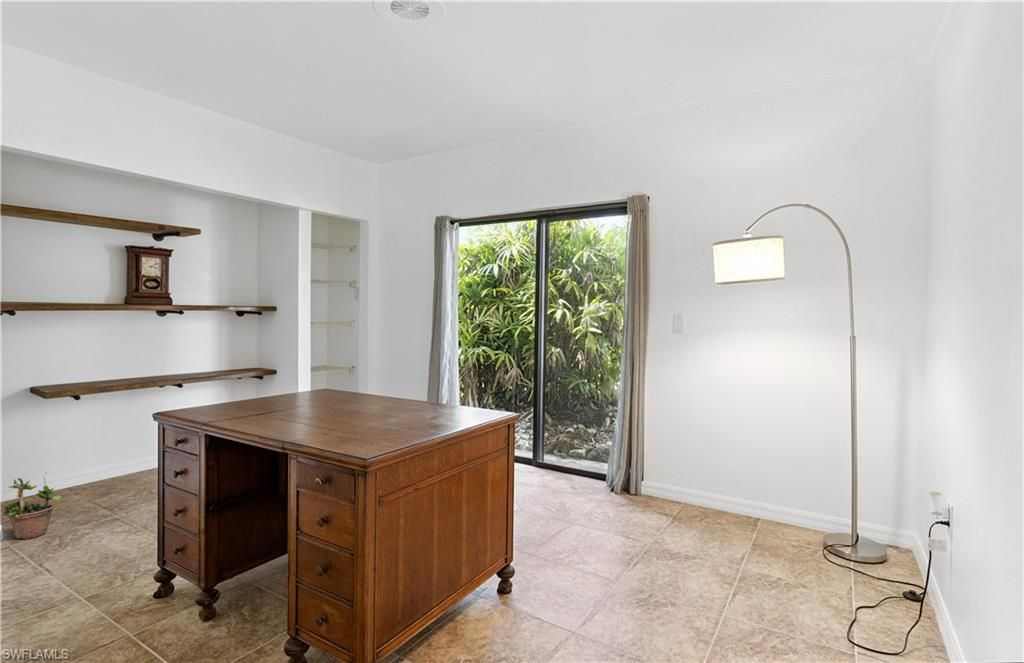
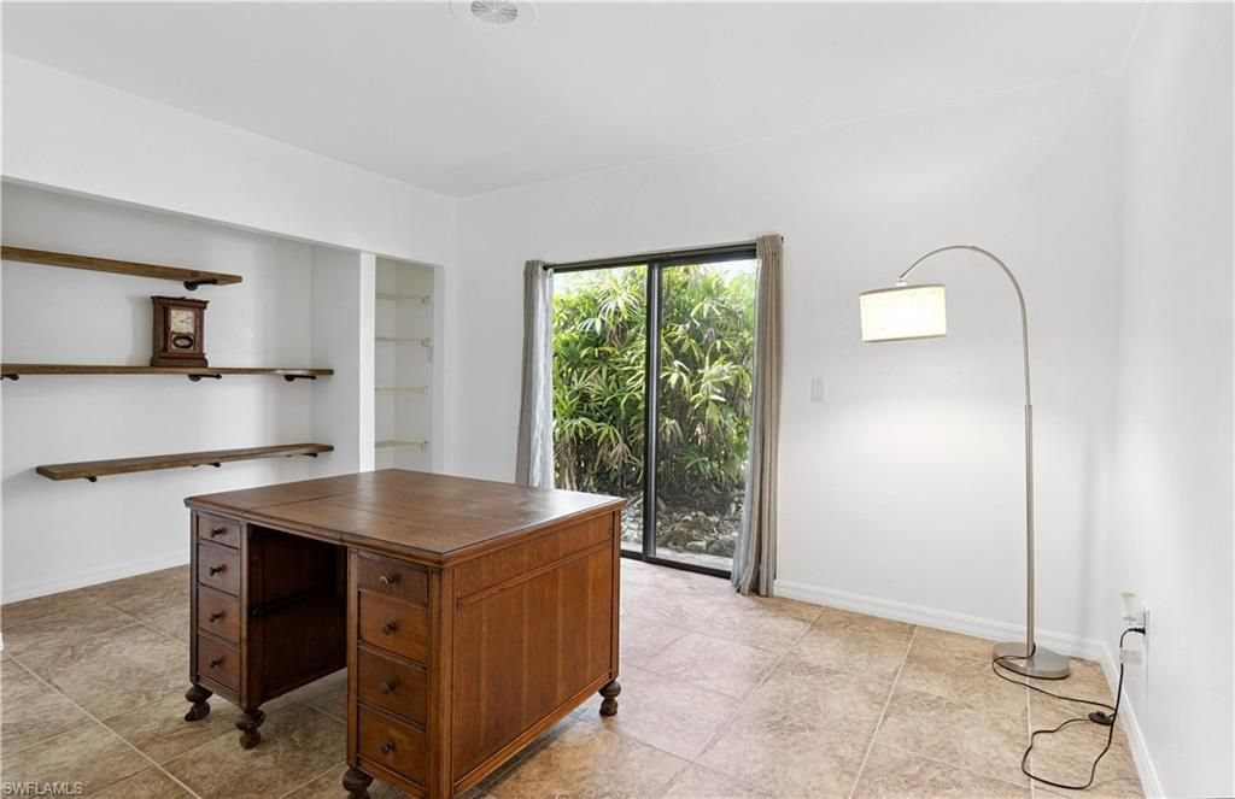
- potted plant [0,471,63,540]
